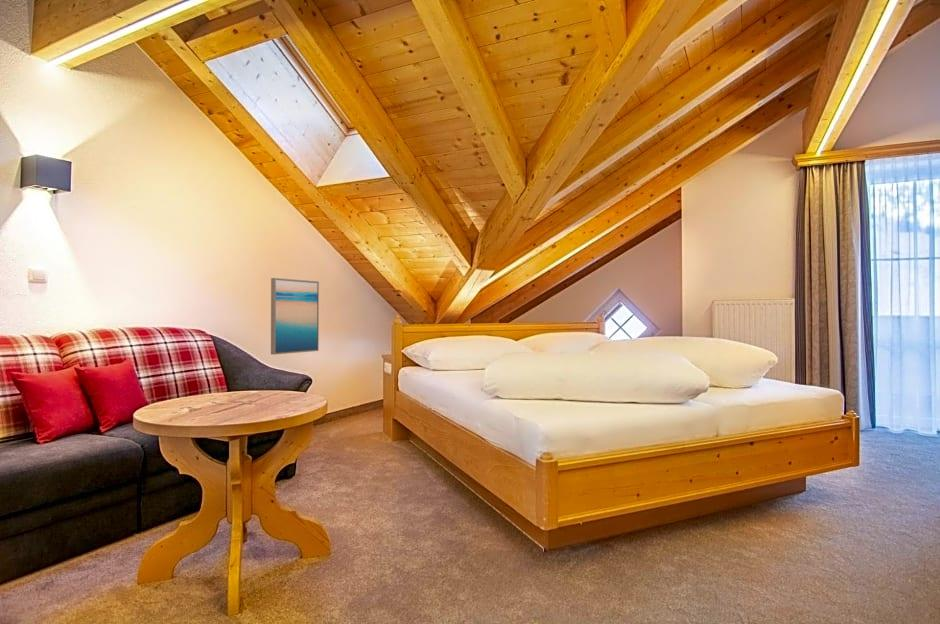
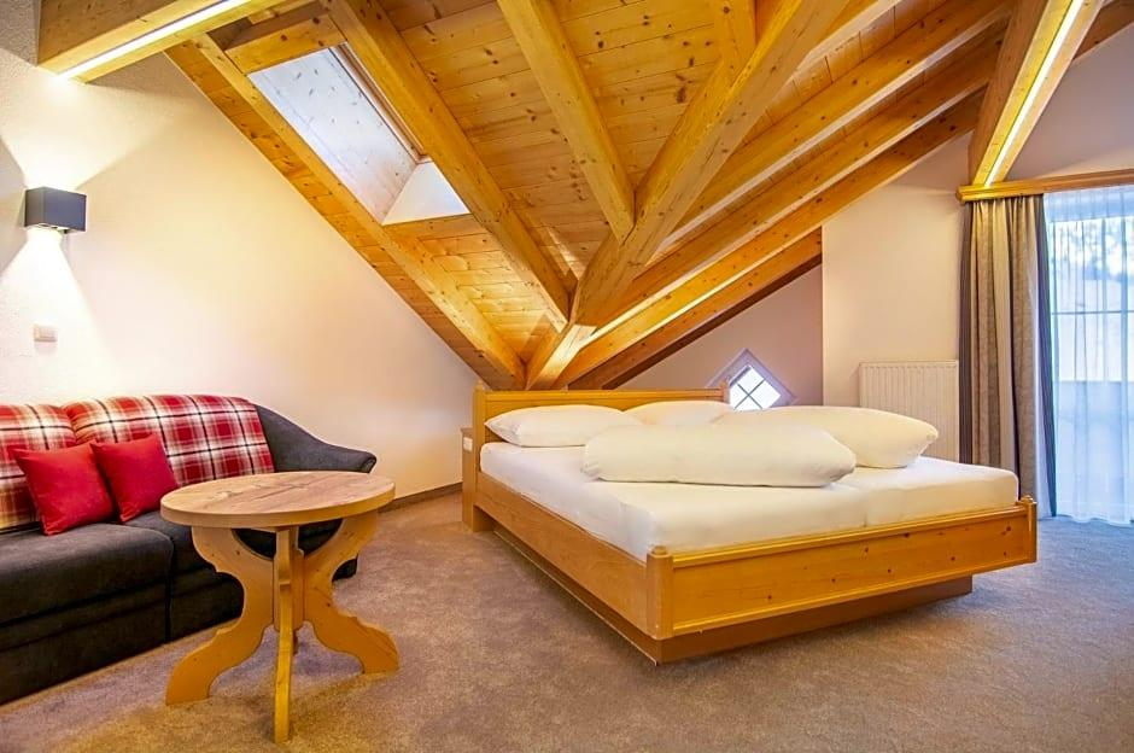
- wall art [270,277,320,356]
